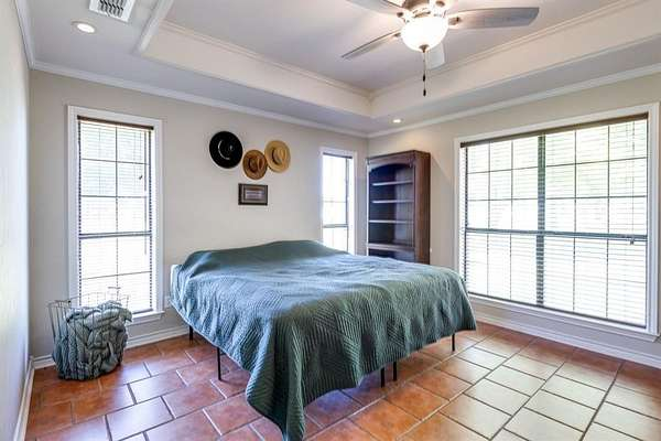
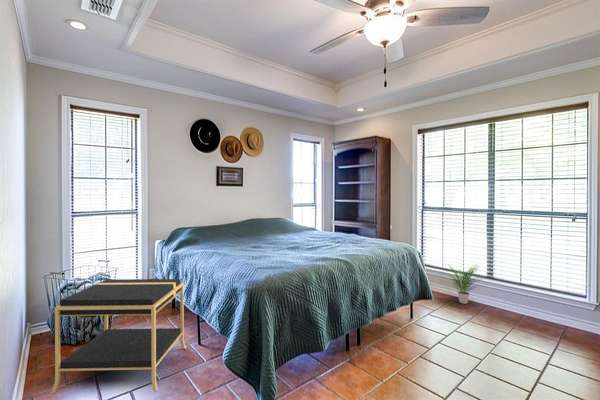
+ nightstand [50,278,187,395]
+ potted plant [444,262,485,305]
